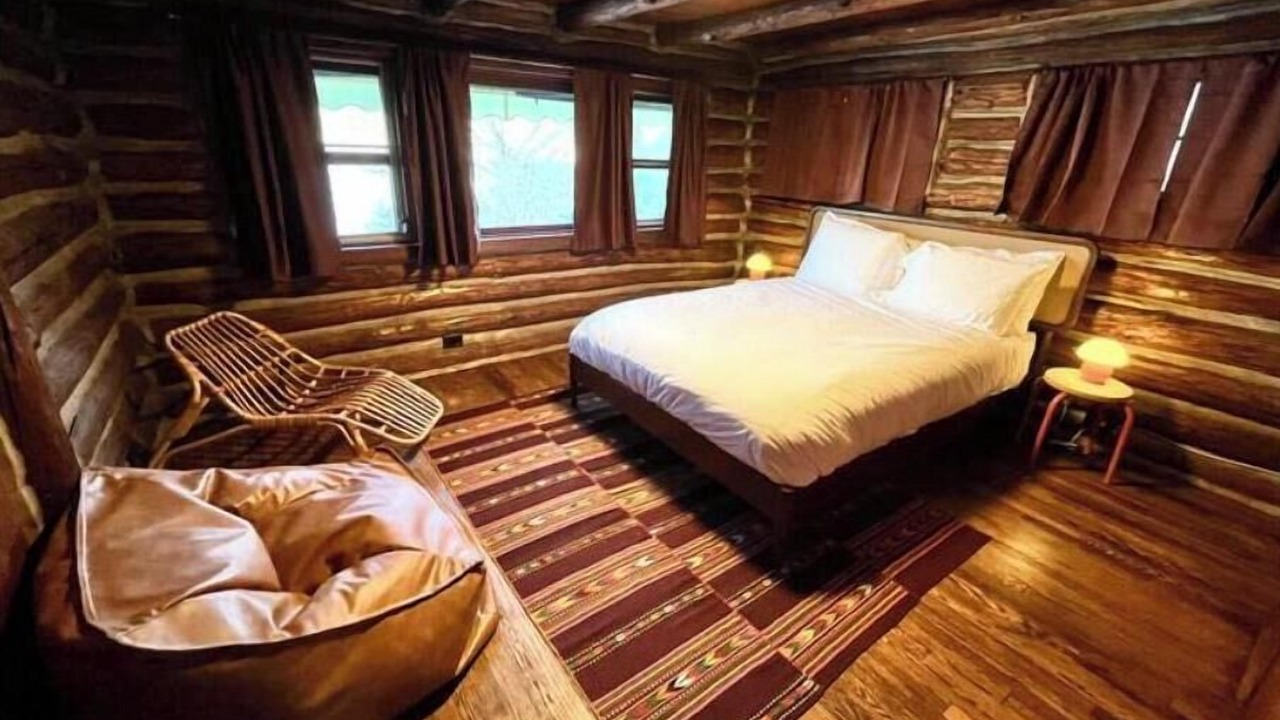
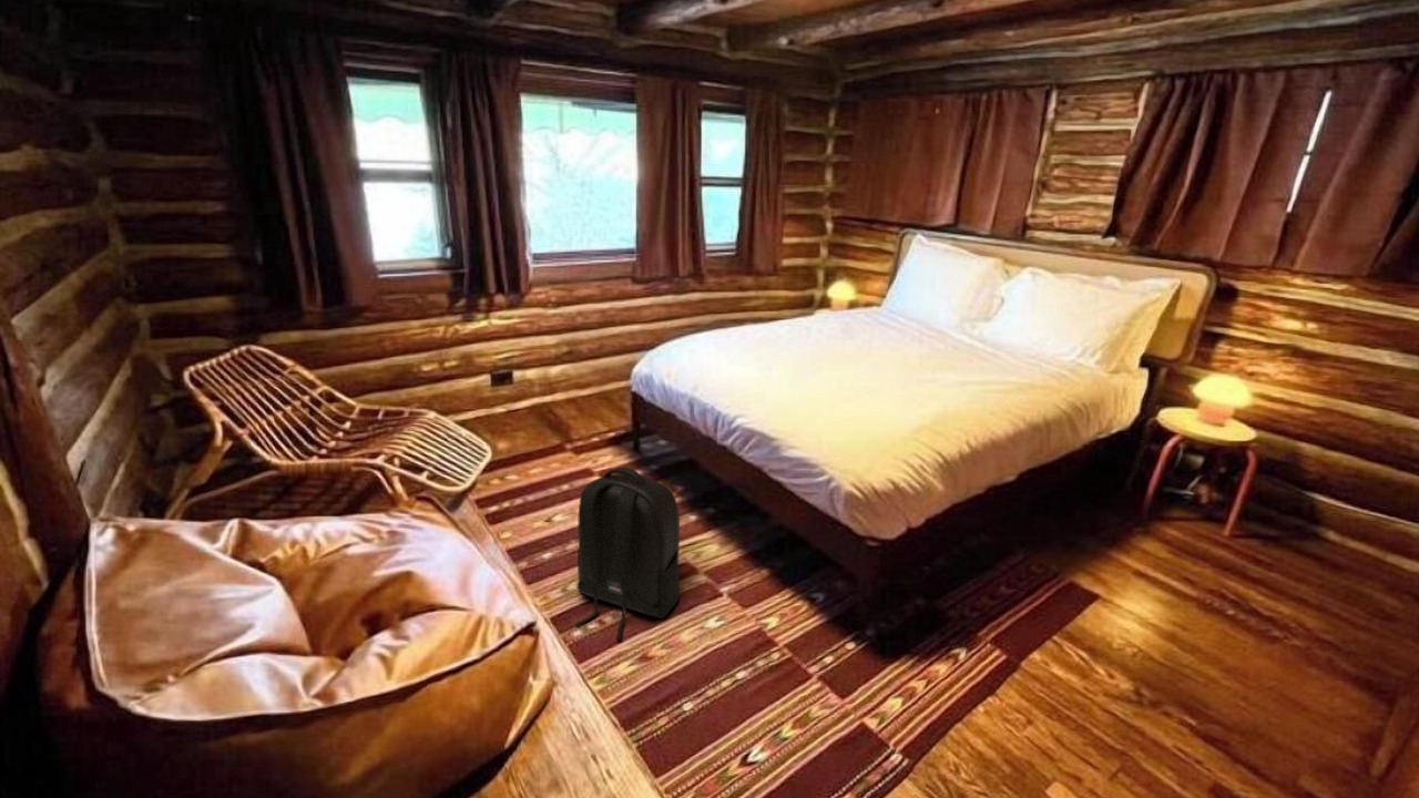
+ backpack [574,467,681,642]
